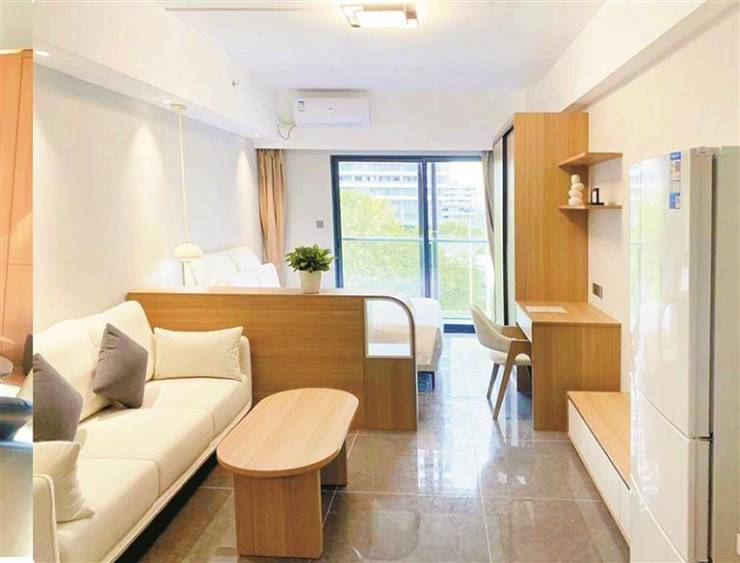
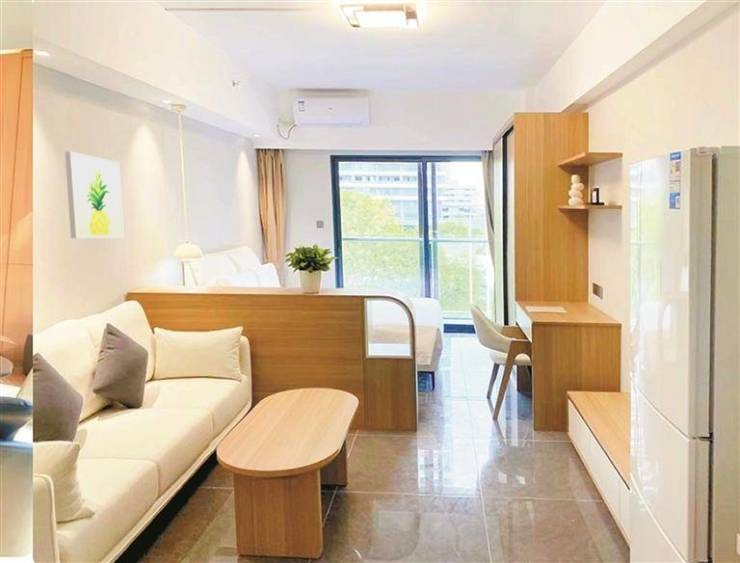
+ wall art [64,150,125,239]
